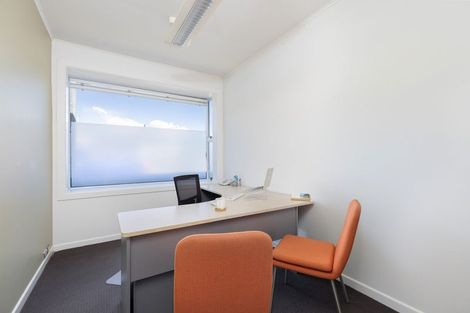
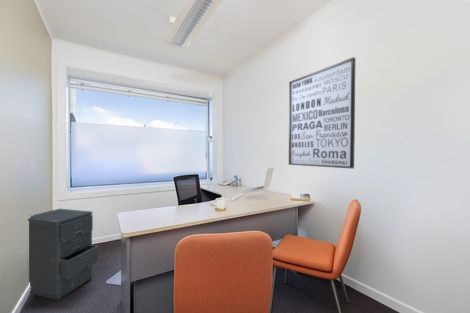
+ filing cabinet [27,208,99,301]
+ wall art [288,56,357,169]
